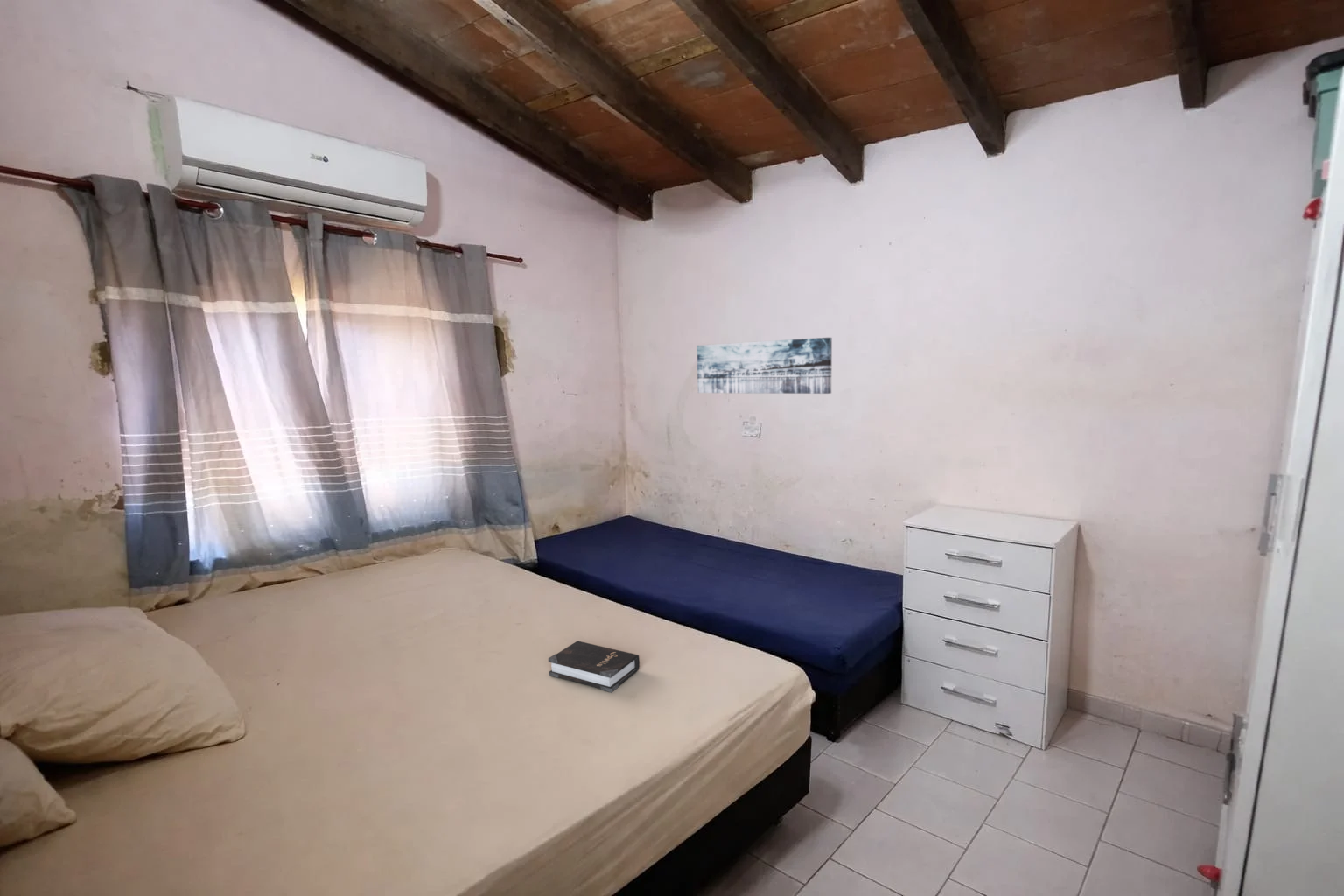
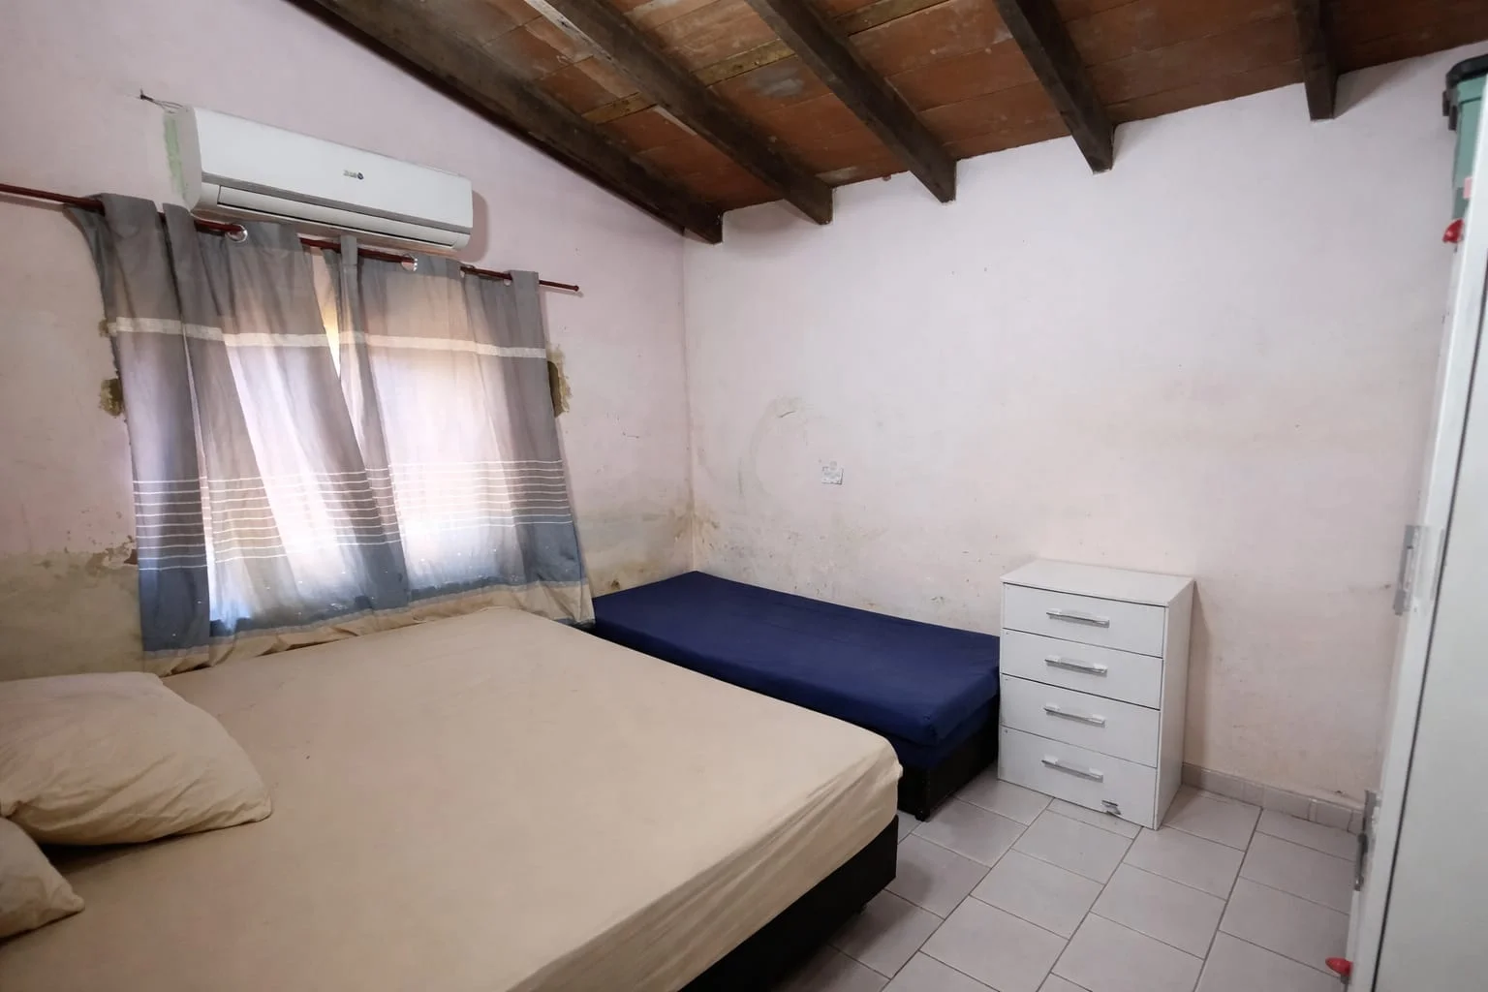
- hardback book [548,641,641,693]
- wall art [696,337,832,395]
